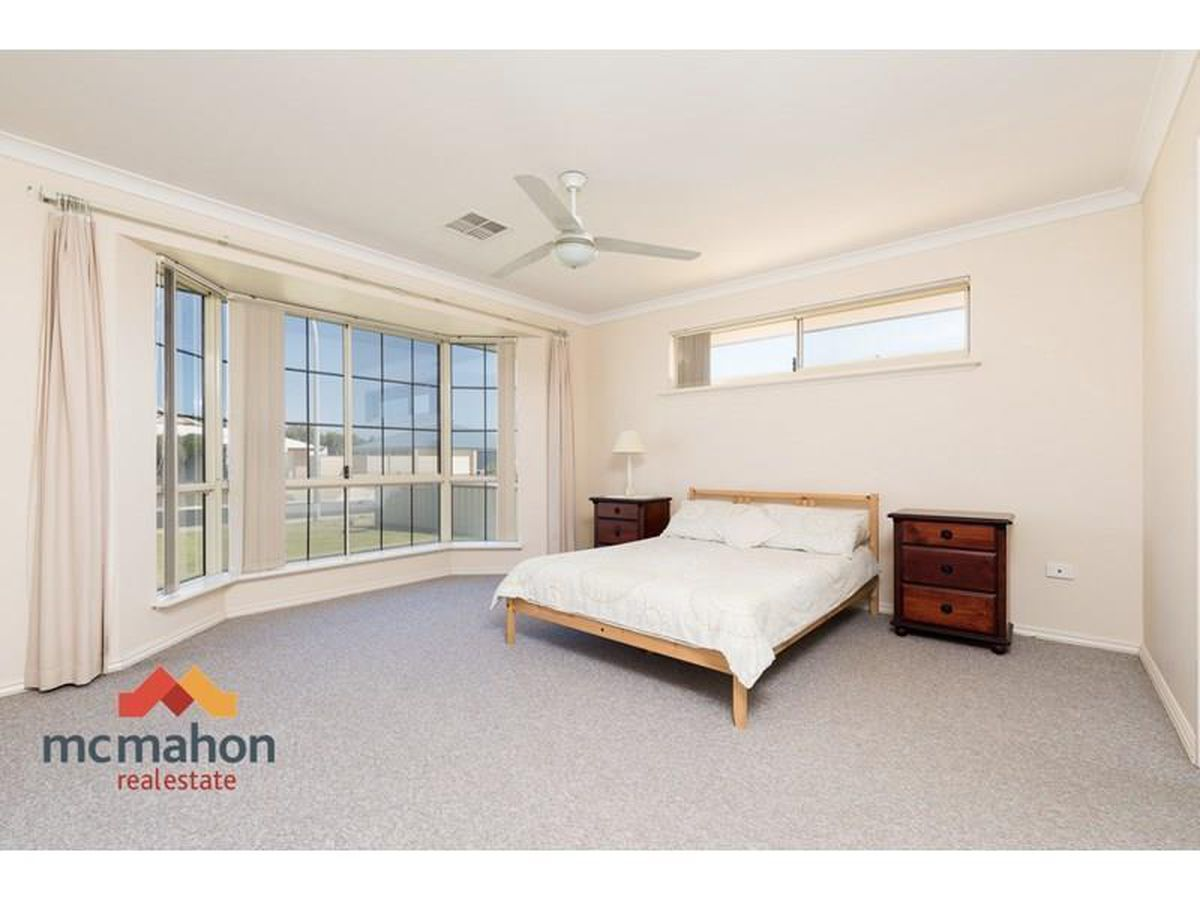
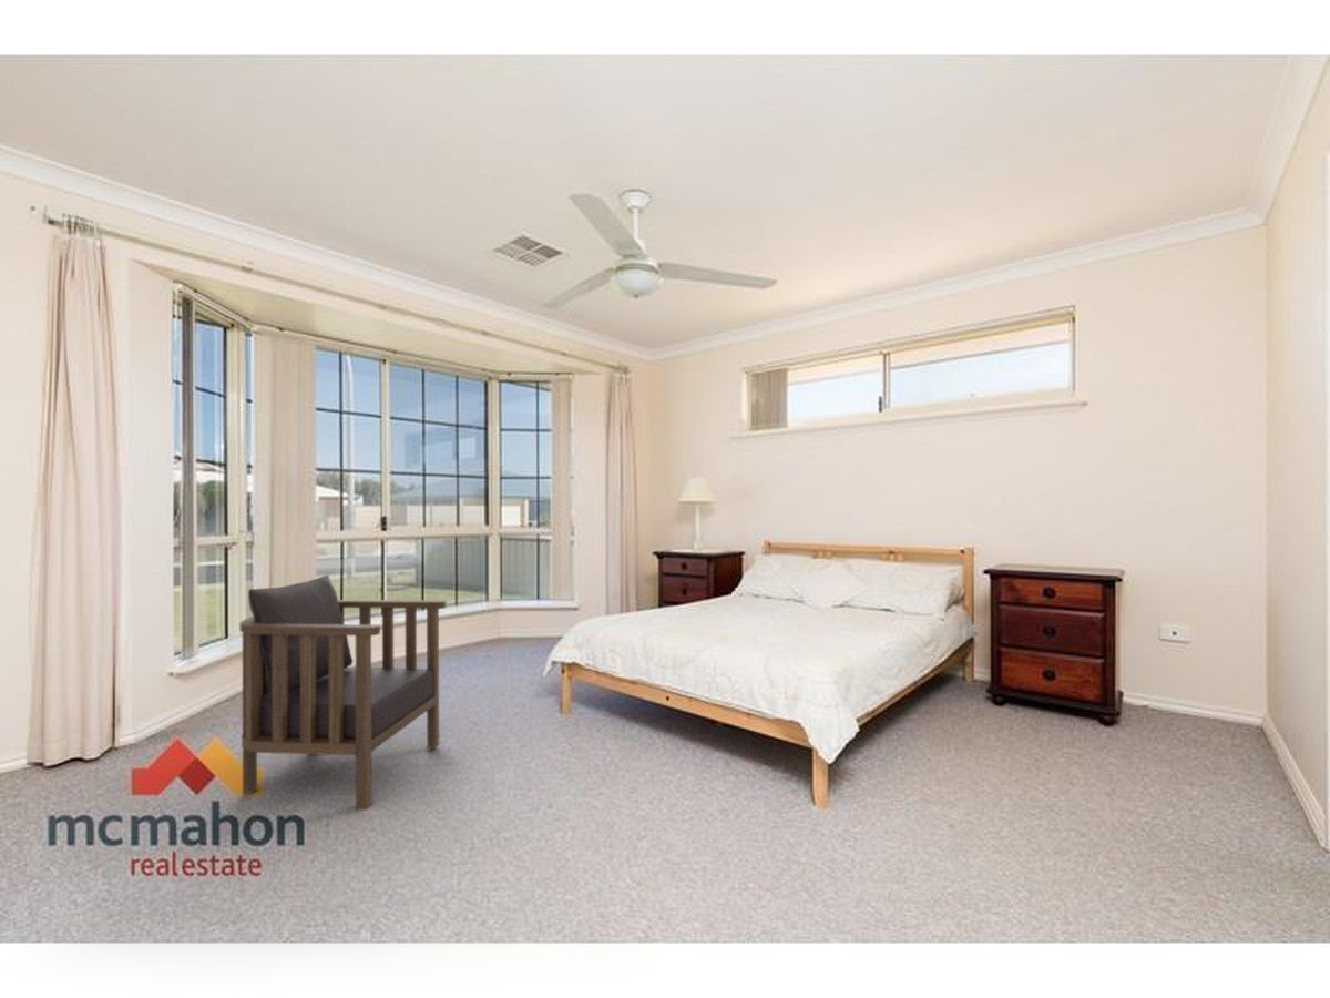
+ armchair [238,574,447,812]
